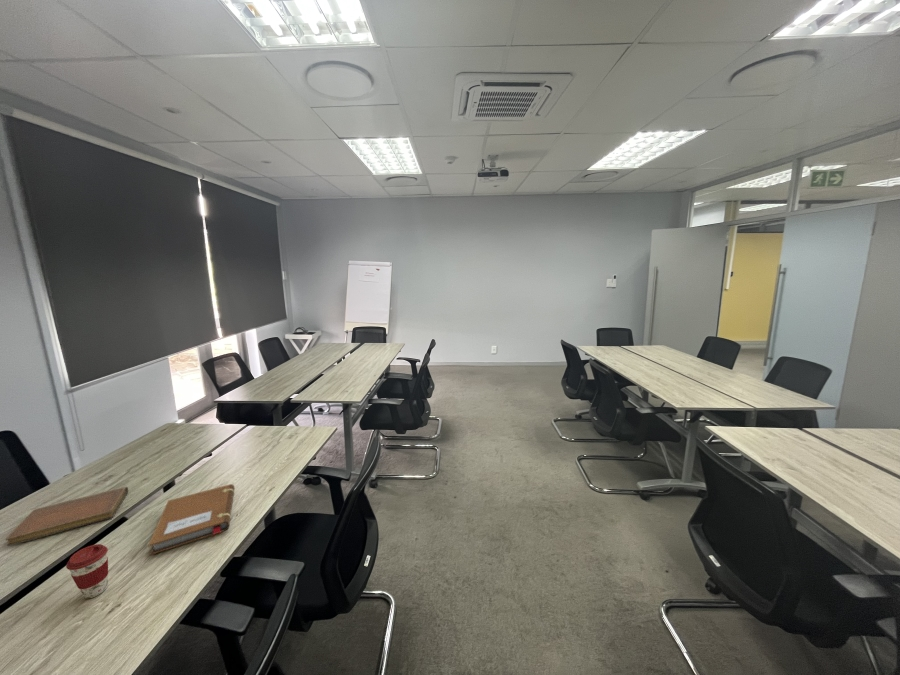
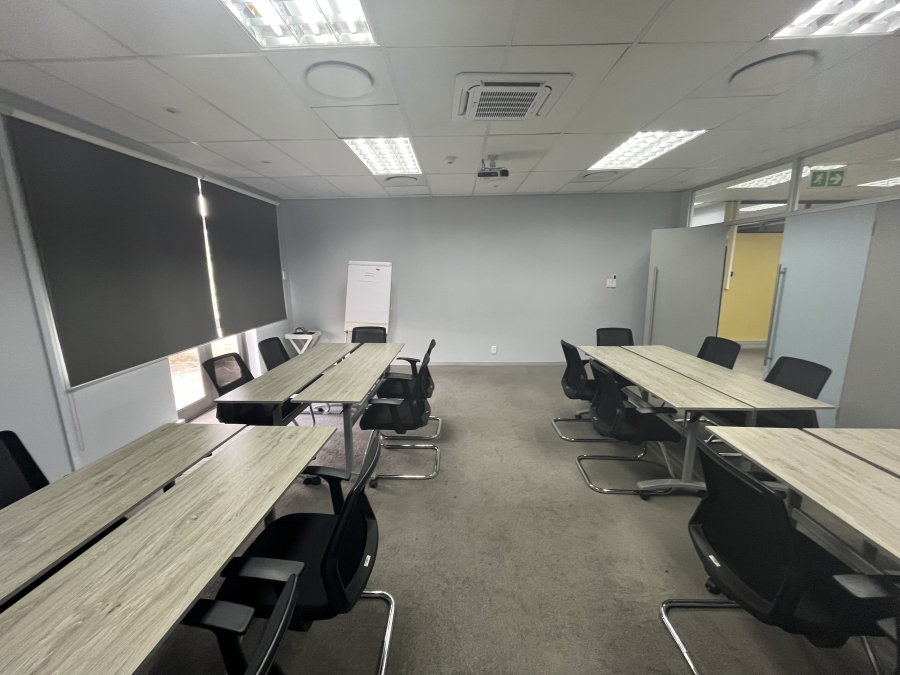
- coffee cup [65,543,109,600]
- notebook [4,486,129,547]
- notebook [148,483,235,556]
